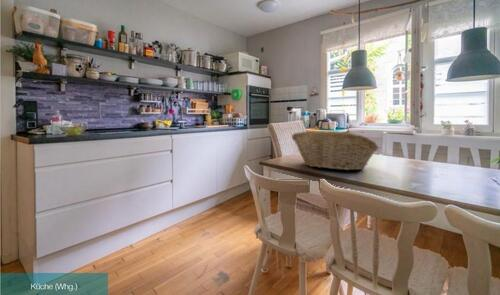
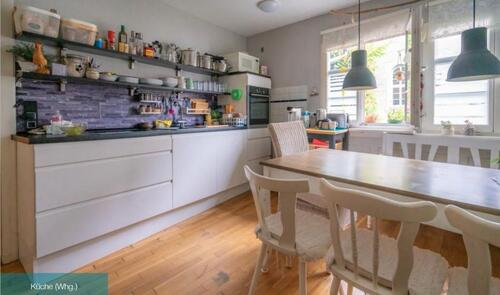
- fruit basket [291,130,380,171]
